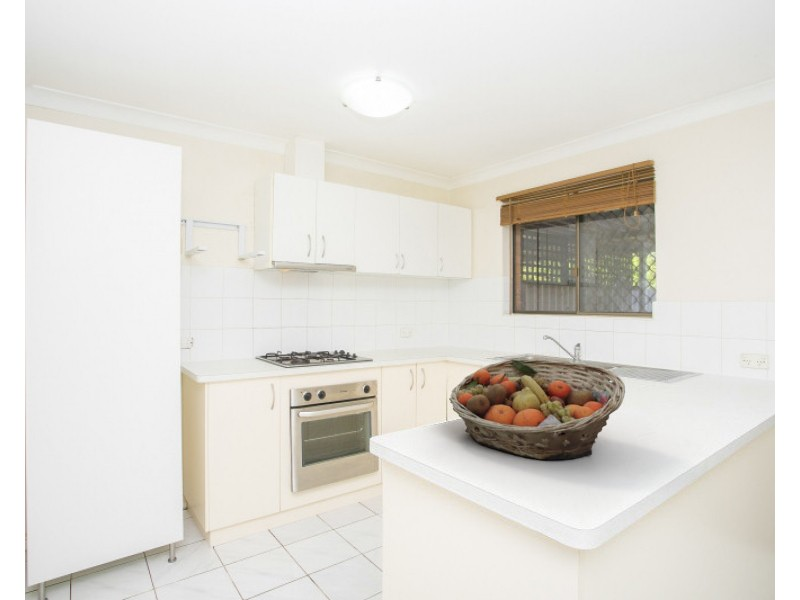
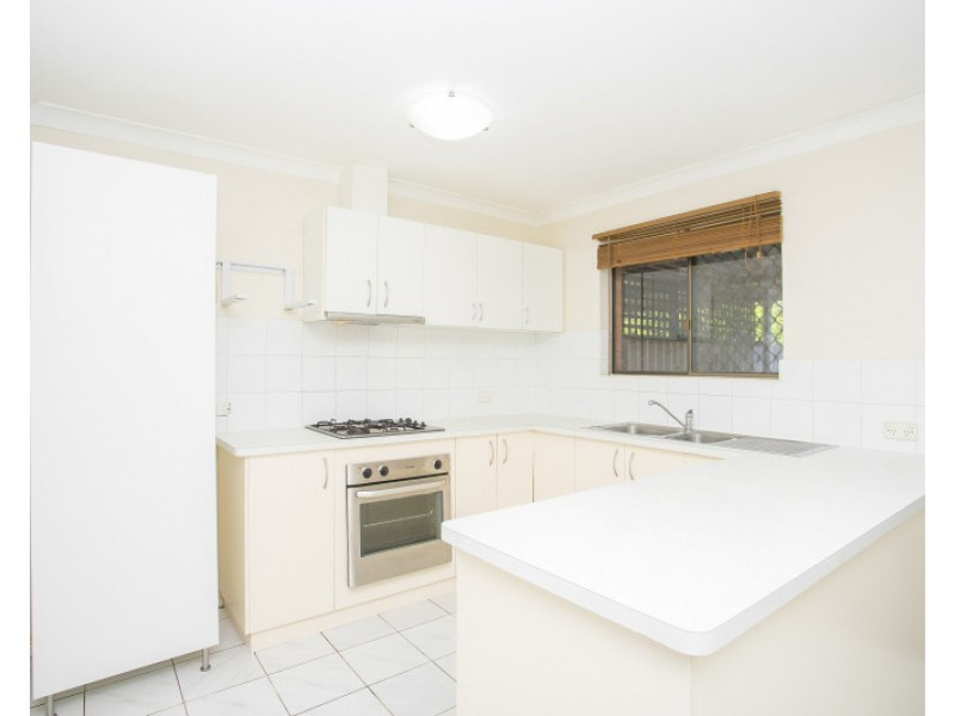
- fruit basket [448,358,626,461]
